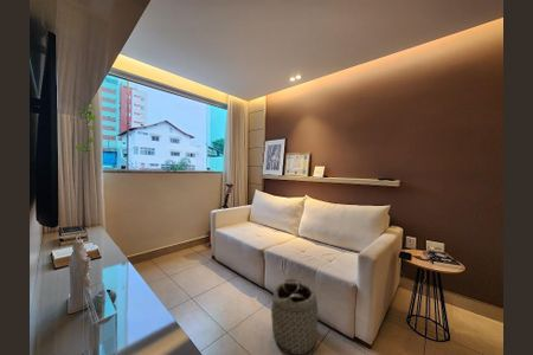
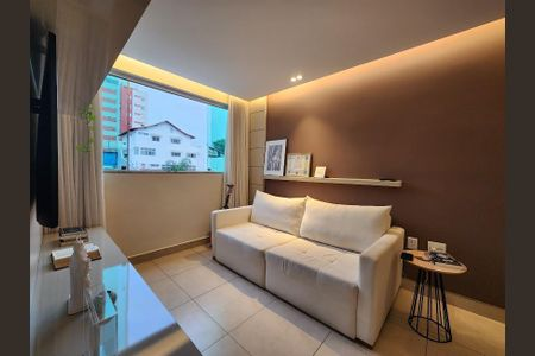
- basket [270,278,319,355]
